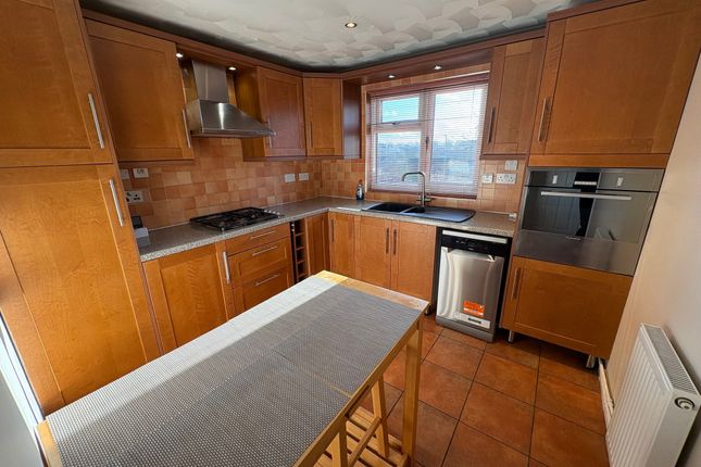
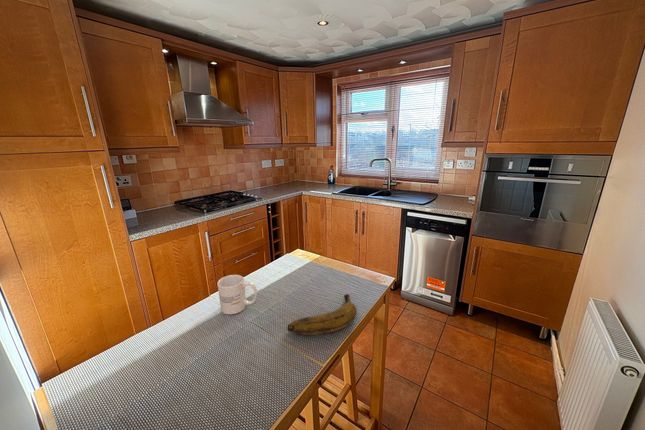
+ mug [216,274,258,315]
+ banana [286,293,358,336]
